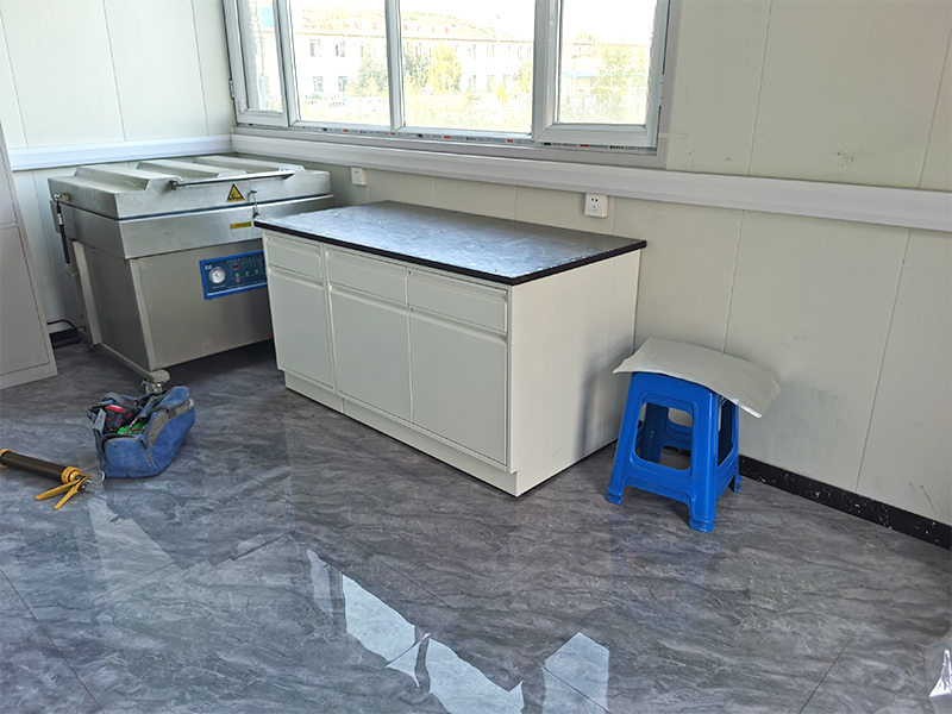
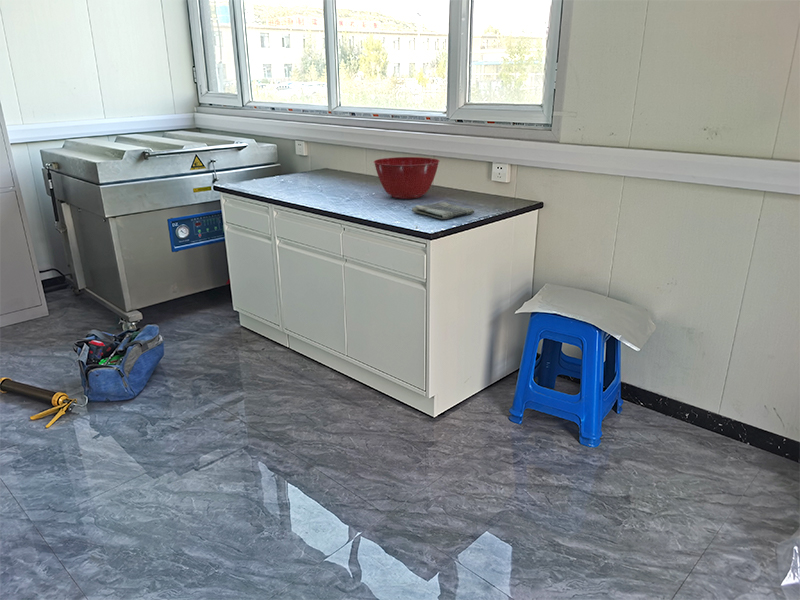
+ dish towel [411,201,475,220]
+ mixing bowl [373,156,440,200]
